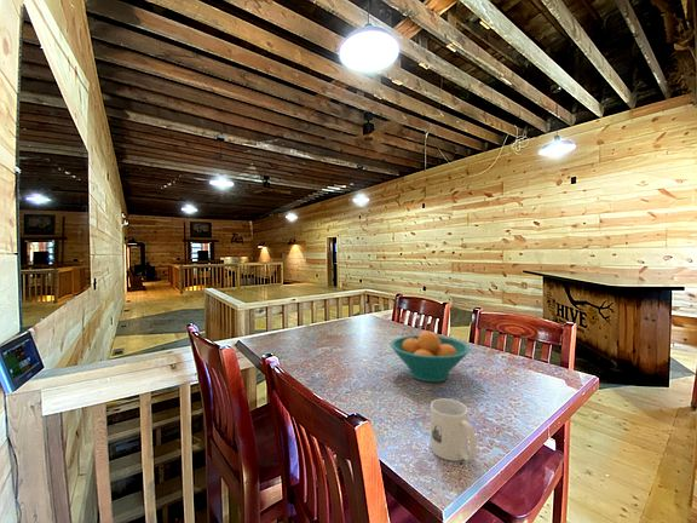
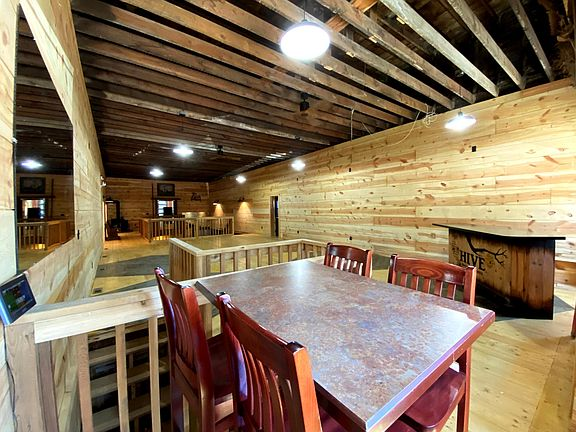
- mug [430,397,477,462]
- fruit bowl [390,329,471,383]
